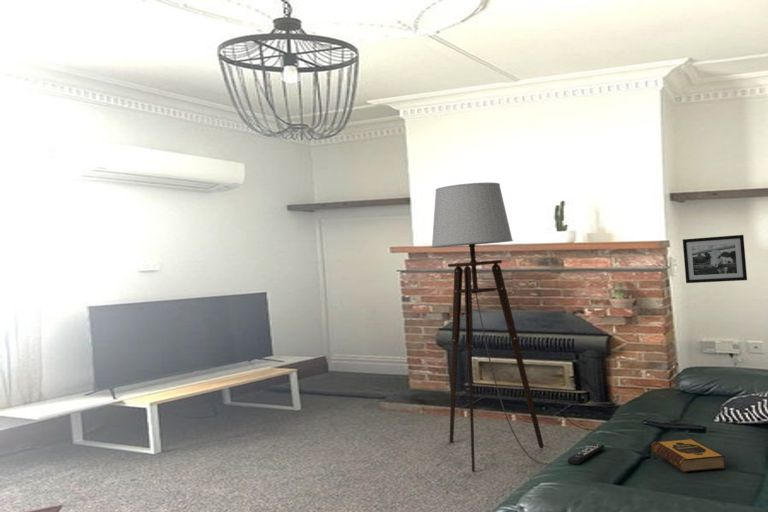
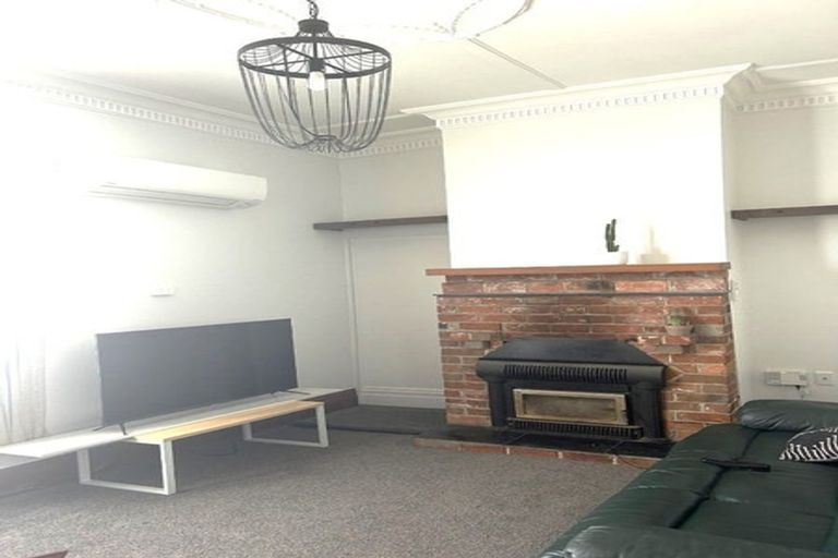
- picture frame [682,234,748,284]
- remote control [567,443,605,466]
- hardback book [650,438,726,473]
- floor lamp [430,182,552,473]
